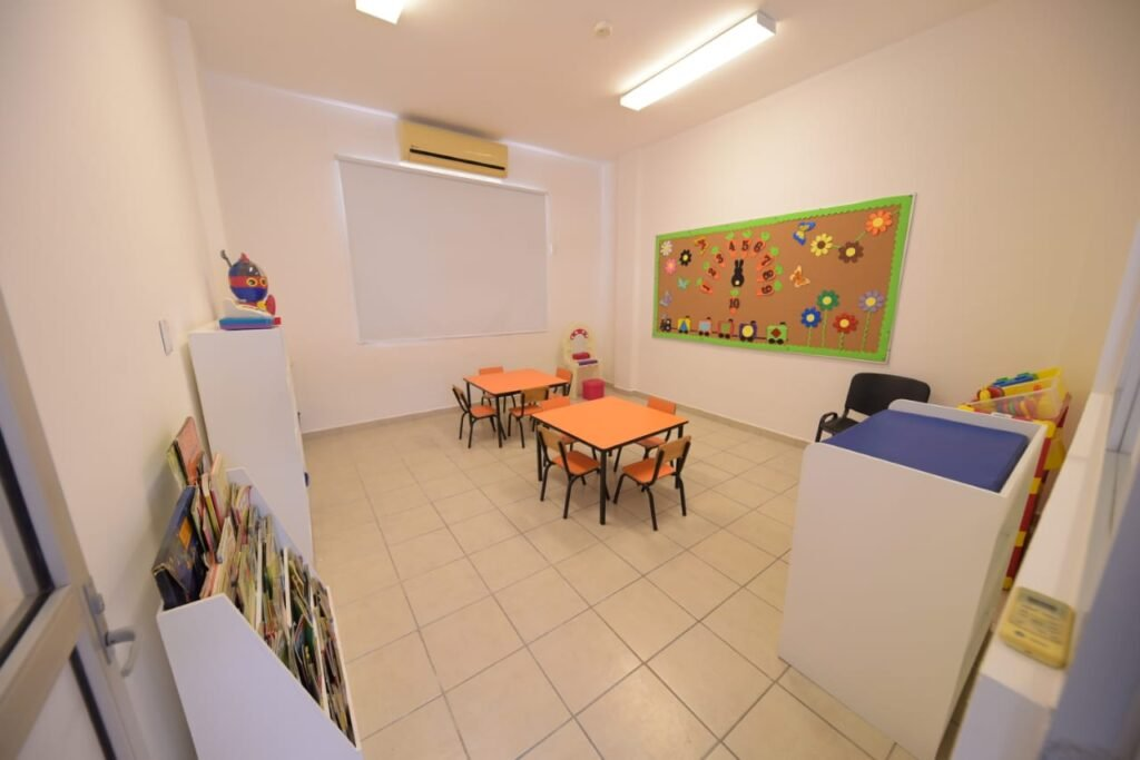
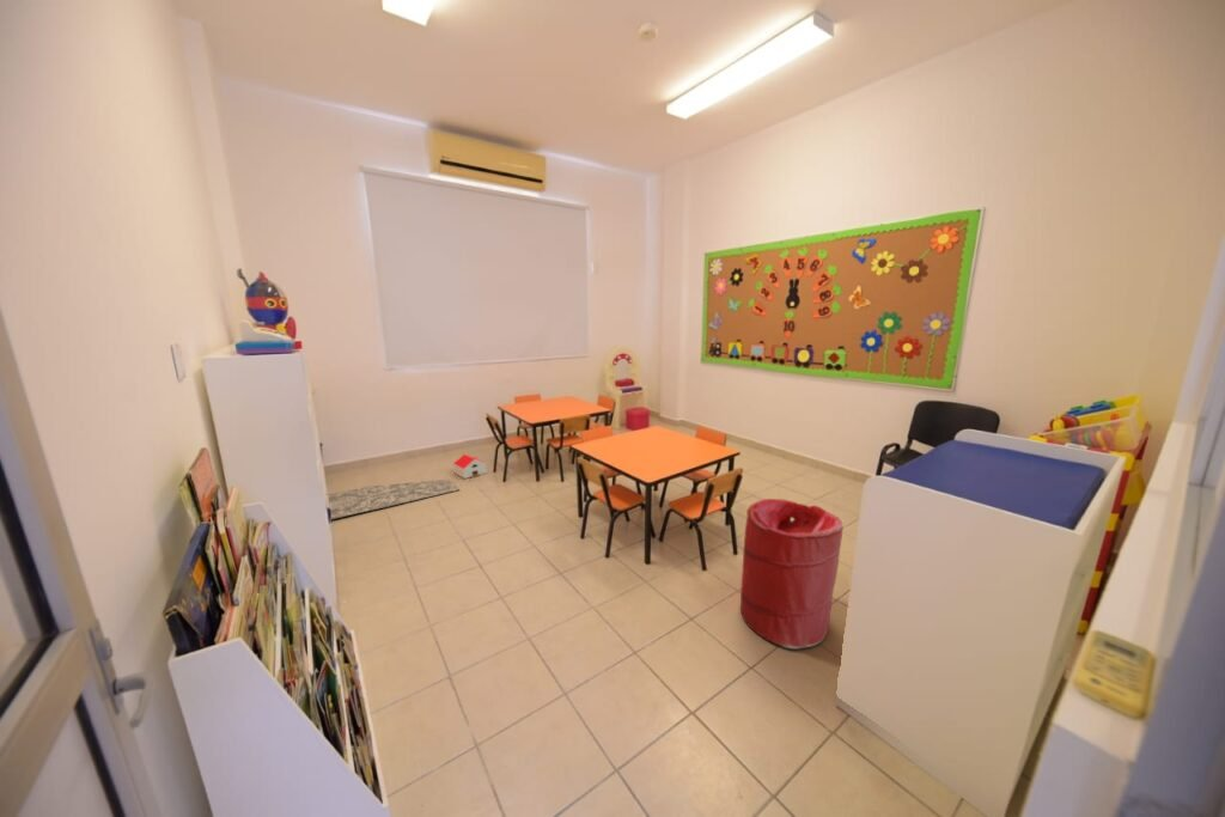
+ rug [327,478,461,520]
+ toy house [452,453,488,480]
+ laundry hamper [739,498,843,650]
